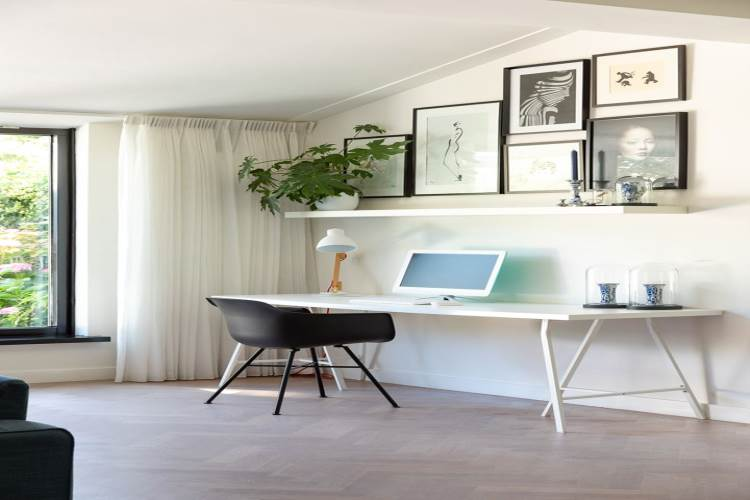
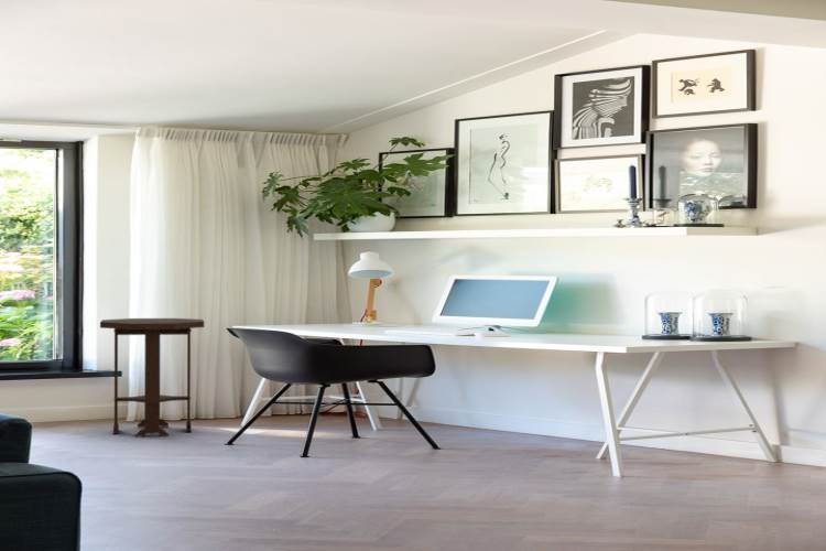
+ side table [99,317,205,439]
